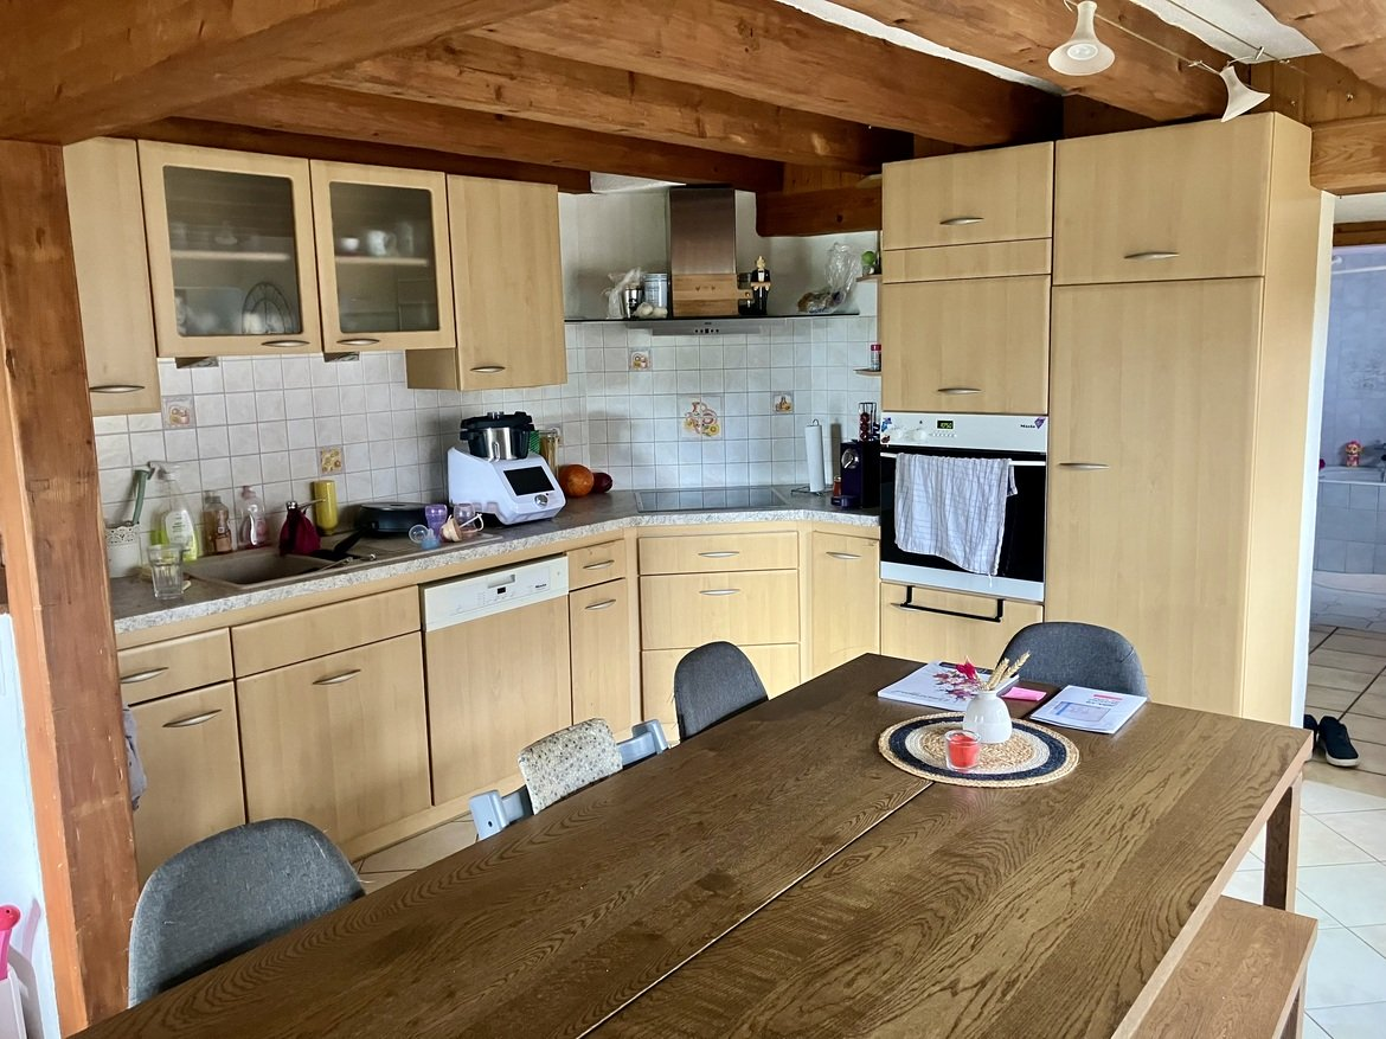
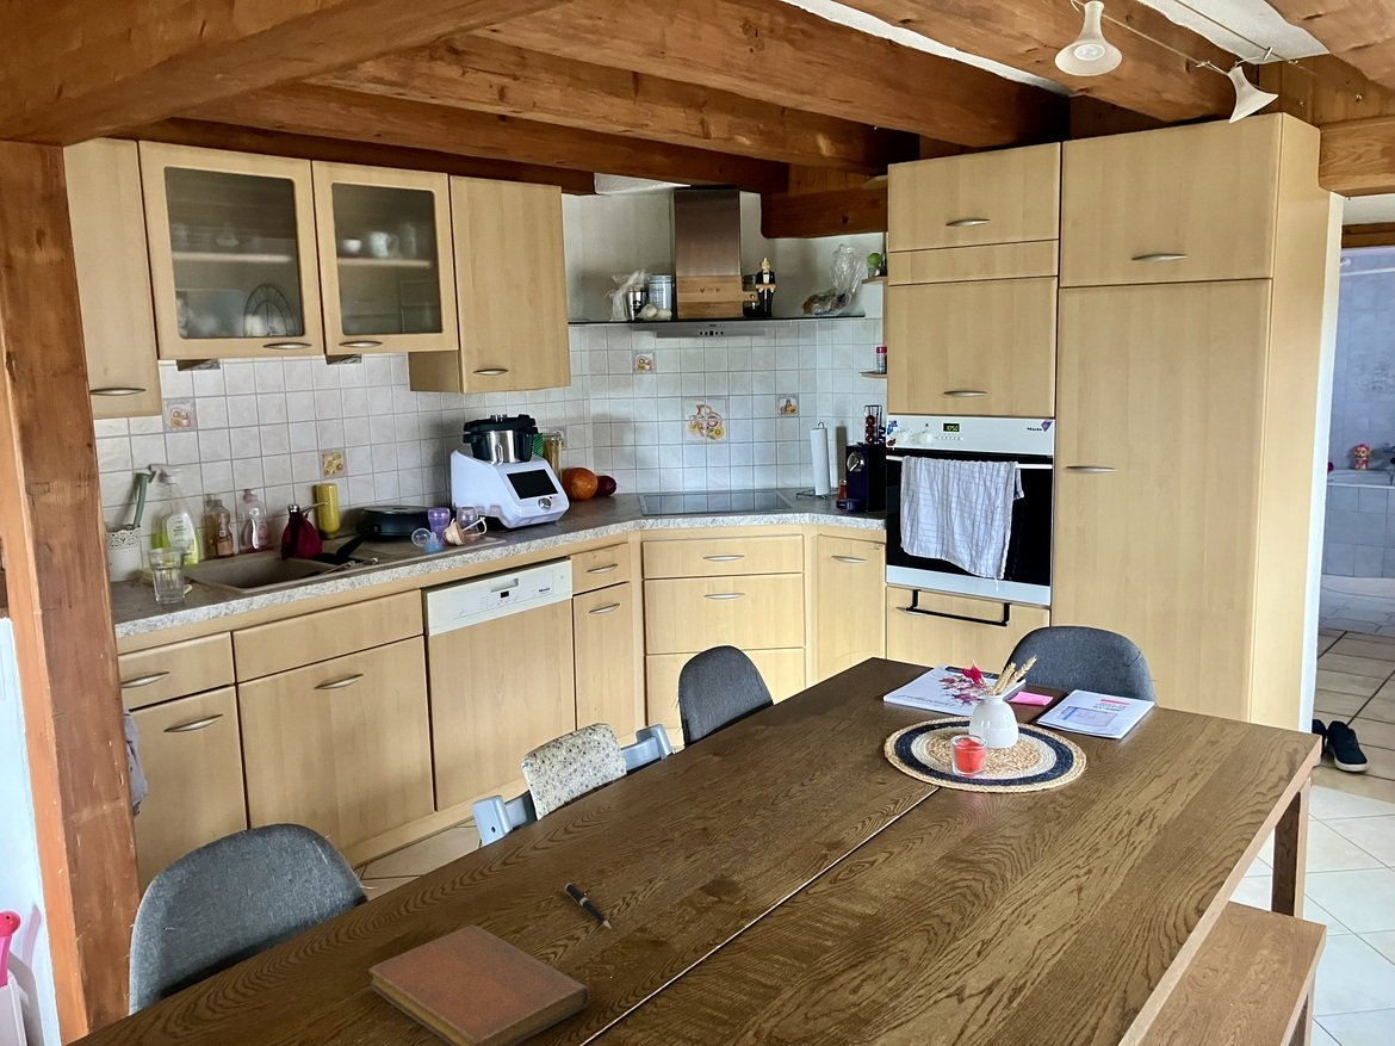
+ pen [564,883,613,930]
+ notebook [367,924,591,1046]
